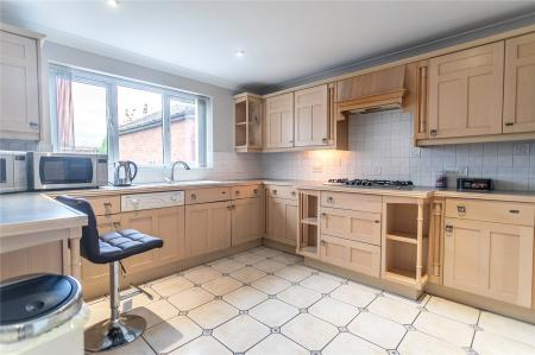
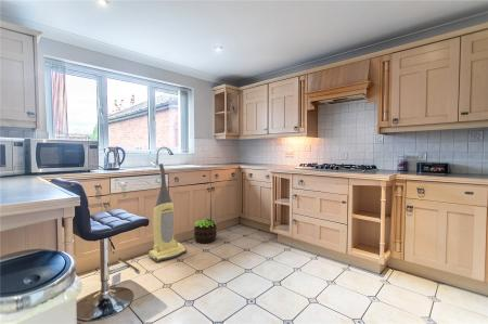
+ vacuum cleaner [147,163,188,263]
+ potted plant [193,218,218,244]
